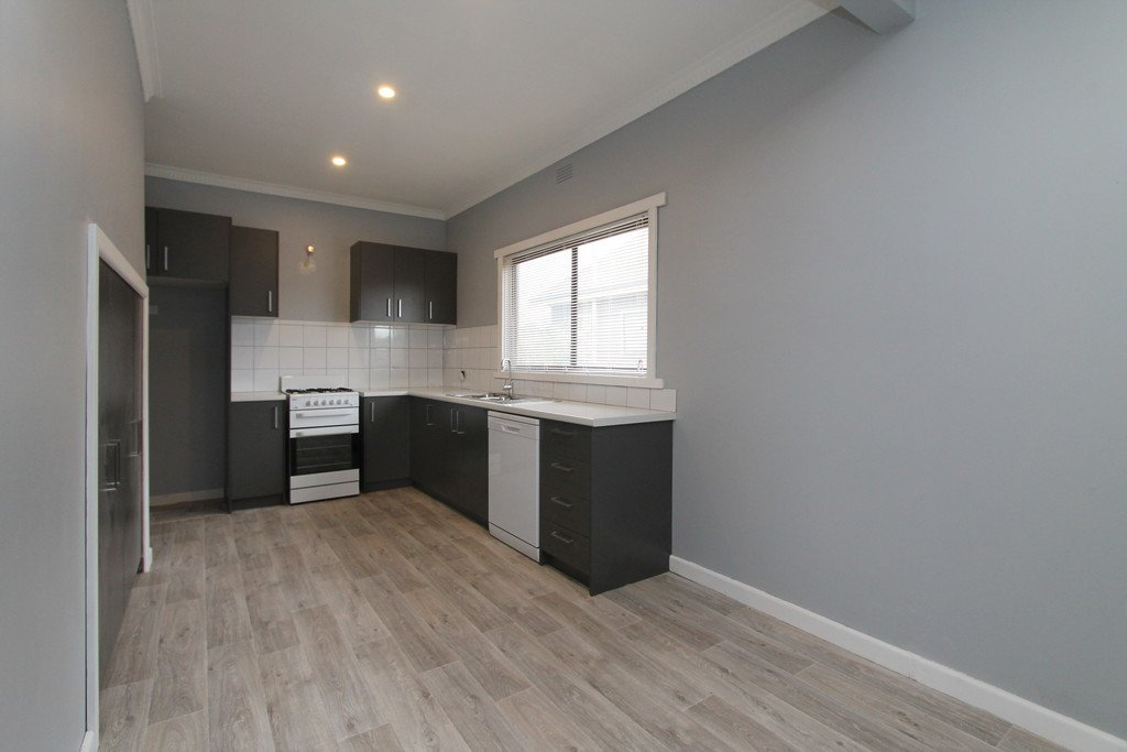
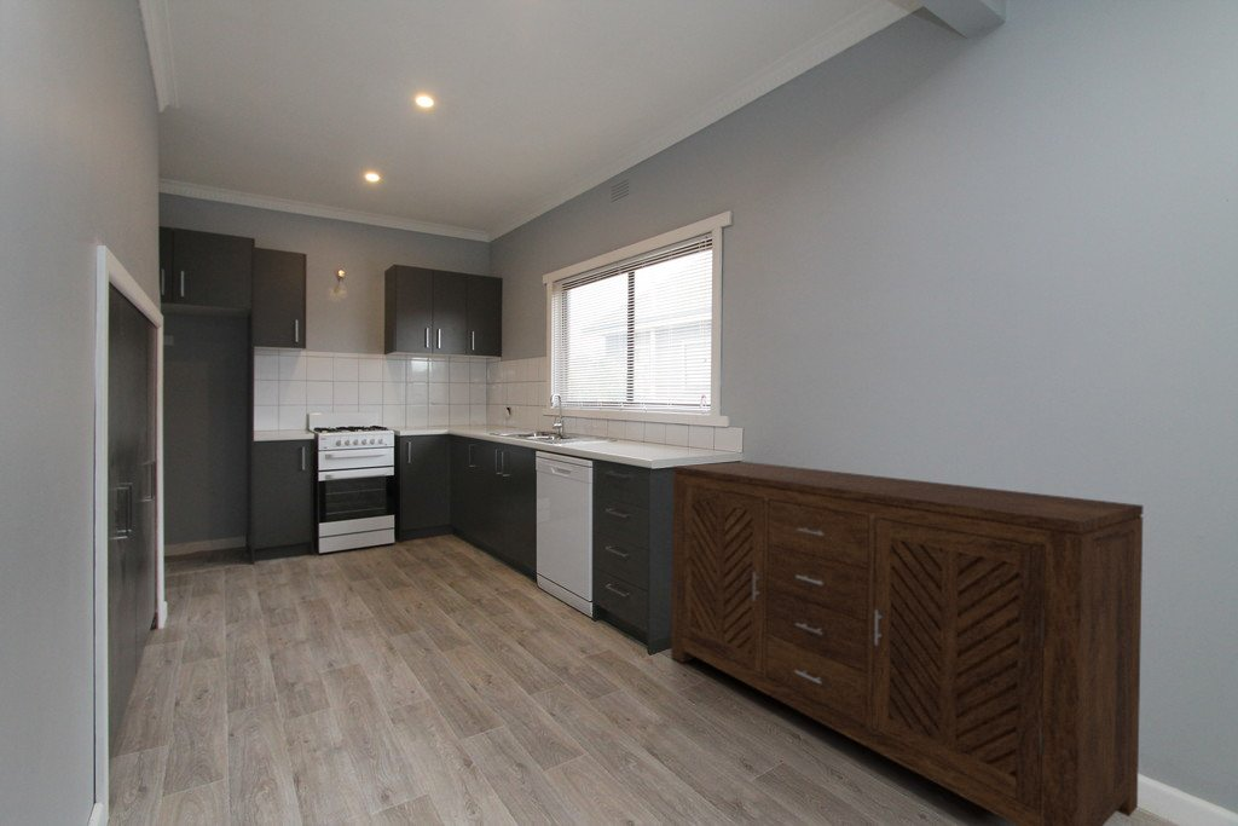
+ sideboard [670,461,1144,826]
